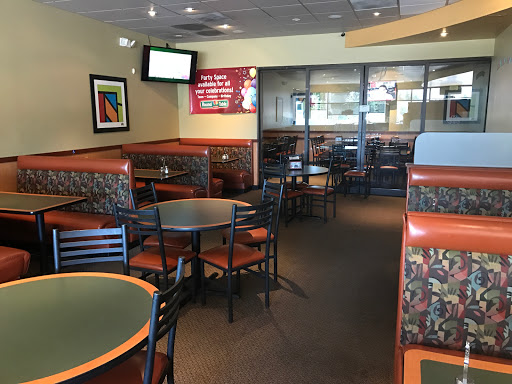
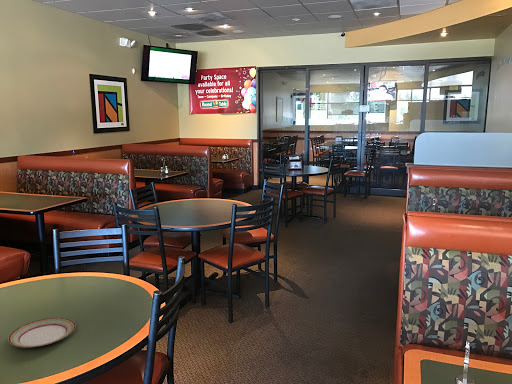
+ plate [7,317,76,348]
